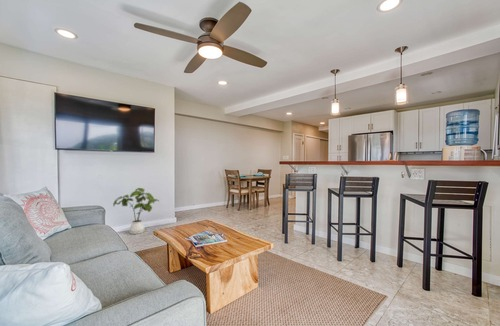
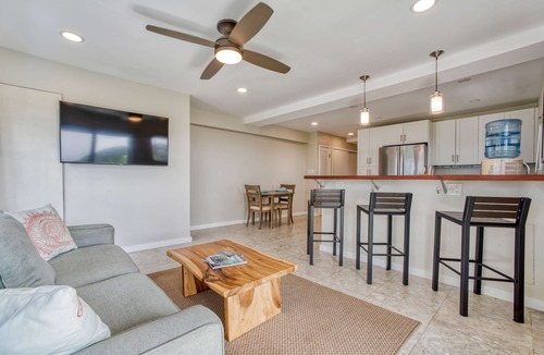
- house plant [112,187,160,235]
